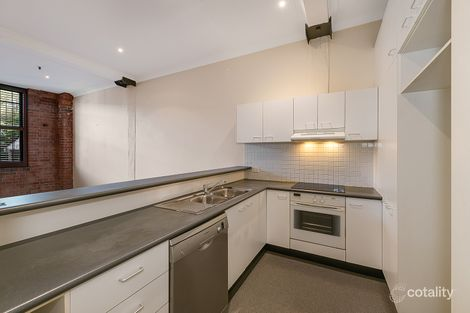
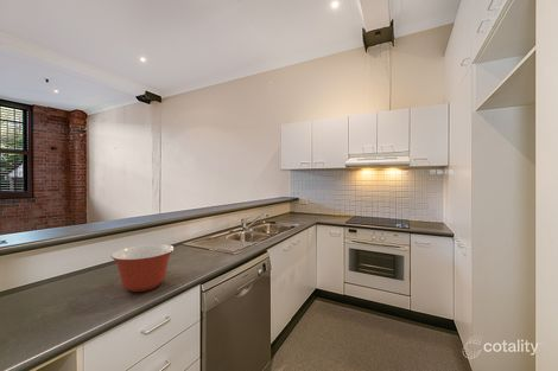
+ mixing bowl [109,243,176,293]
